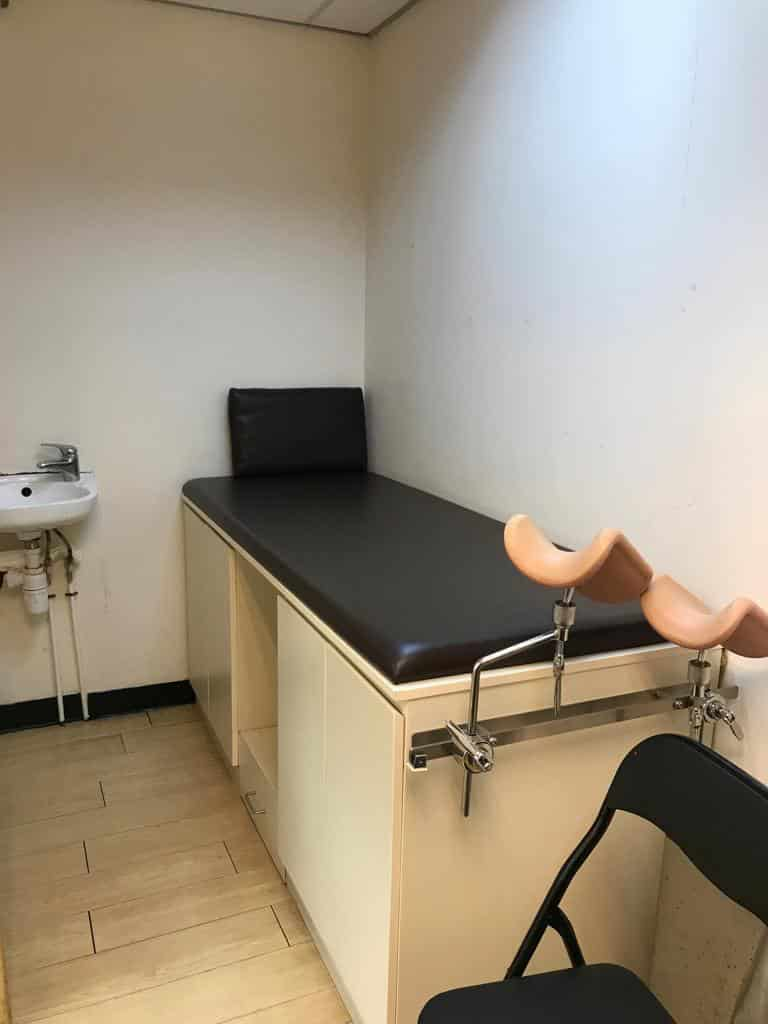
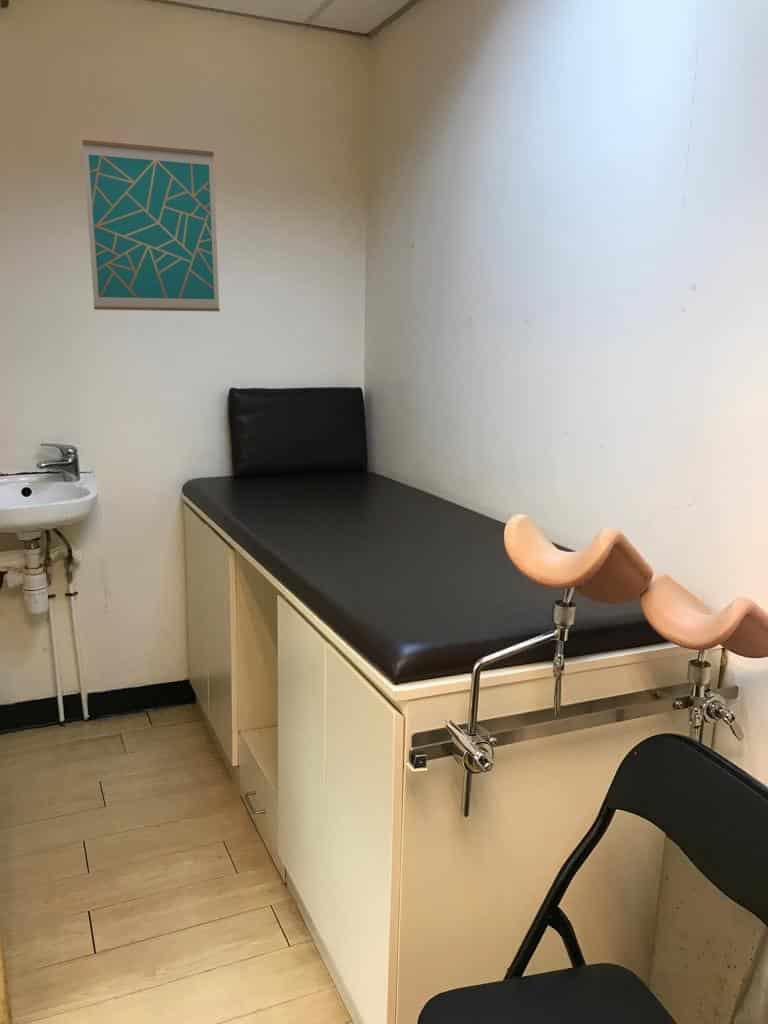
+ wall art [81,139,221,312]
